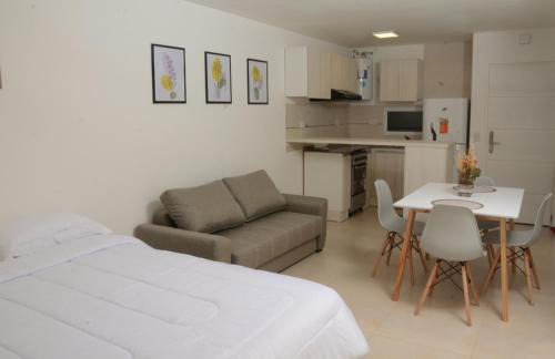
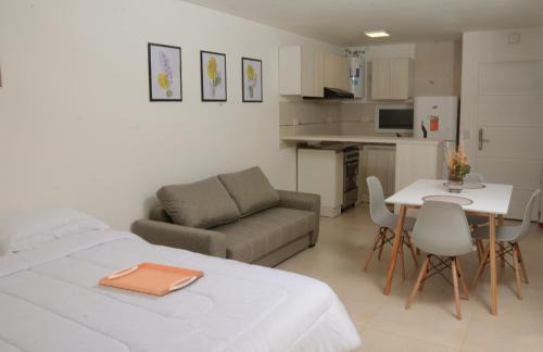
+ serving tray [98,261,204,297]
